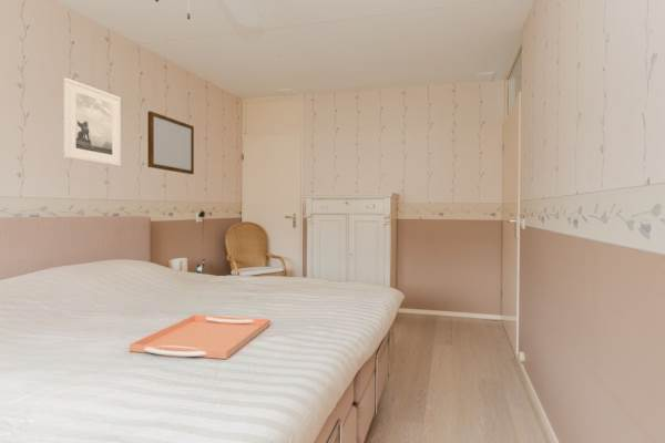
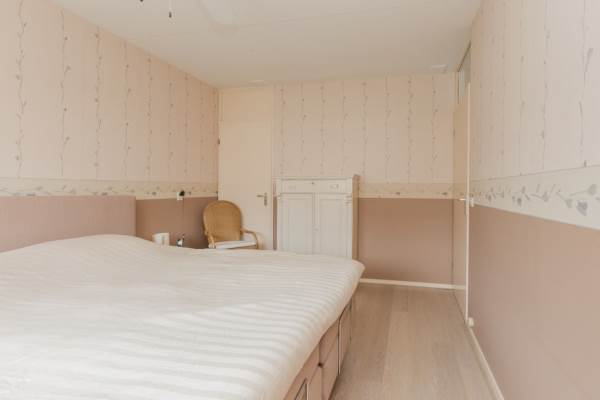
- serving tray [129,313,272,360]
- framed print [62,76,122,167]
- writing board [146,111,195,175]
